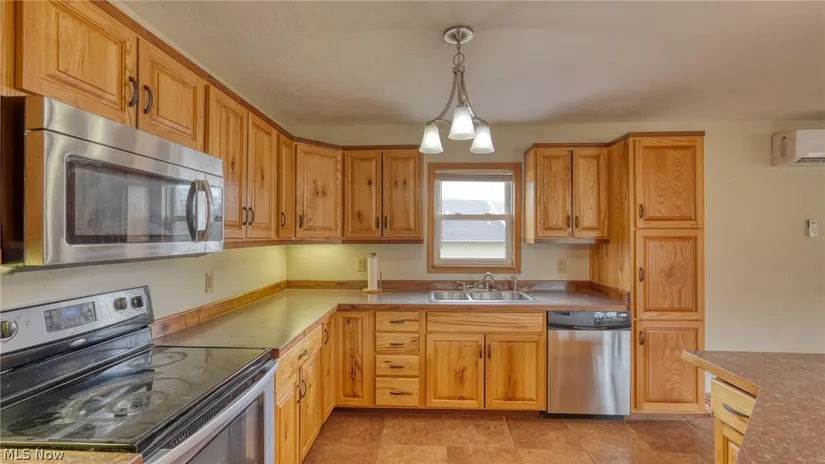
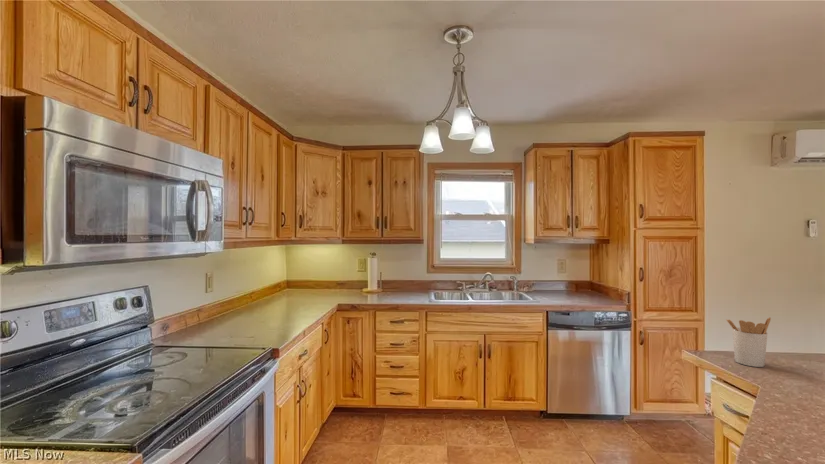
+ utensil holder [725,316,772,368]
